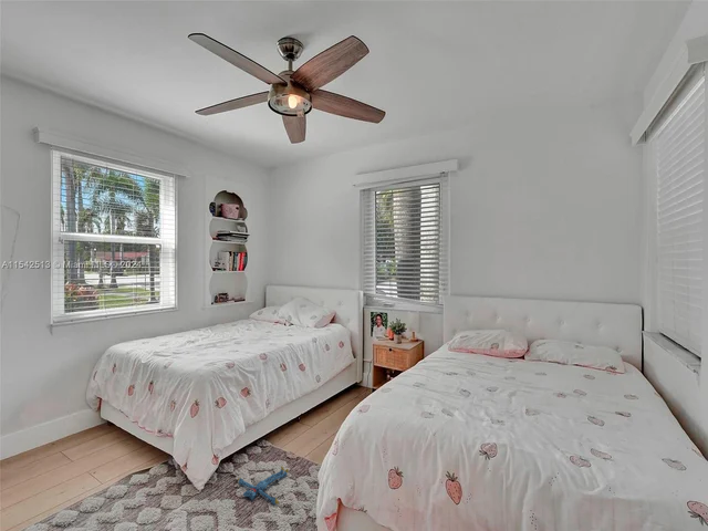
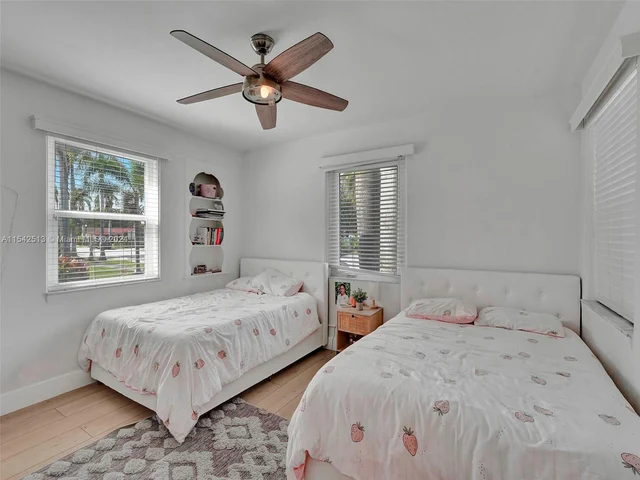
- plush toy [237,465,290,506]
